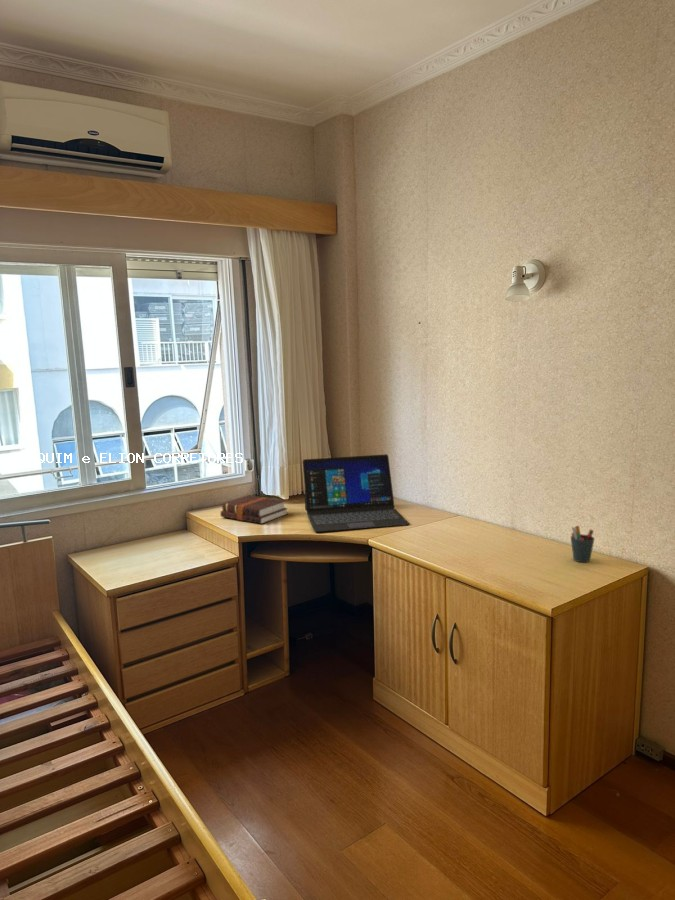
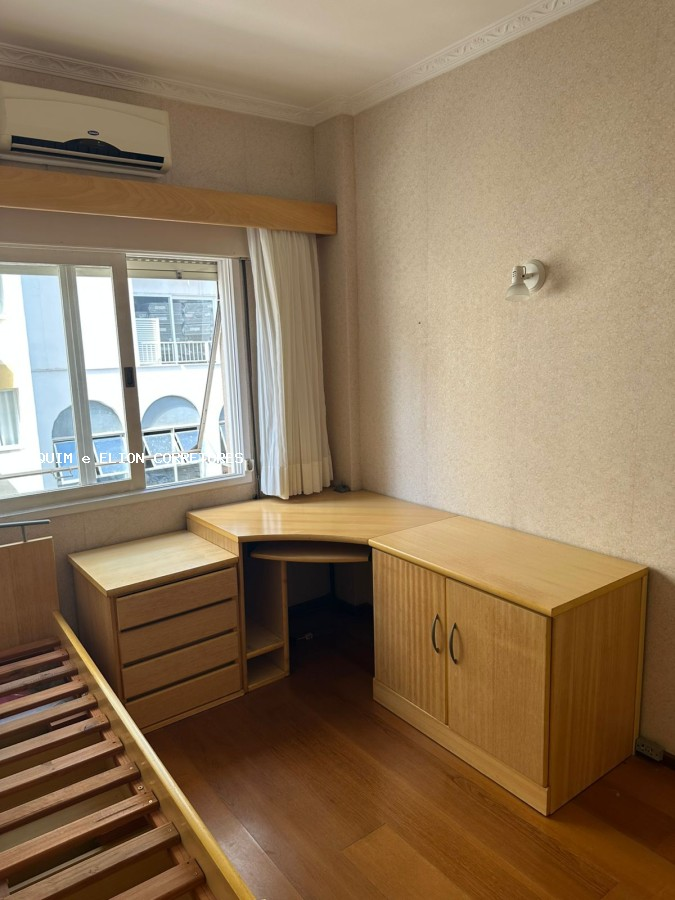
- laptop [302,453,410,533]
- hardback book [219,494,289,525]
- pen holder [570,525,596,563]
